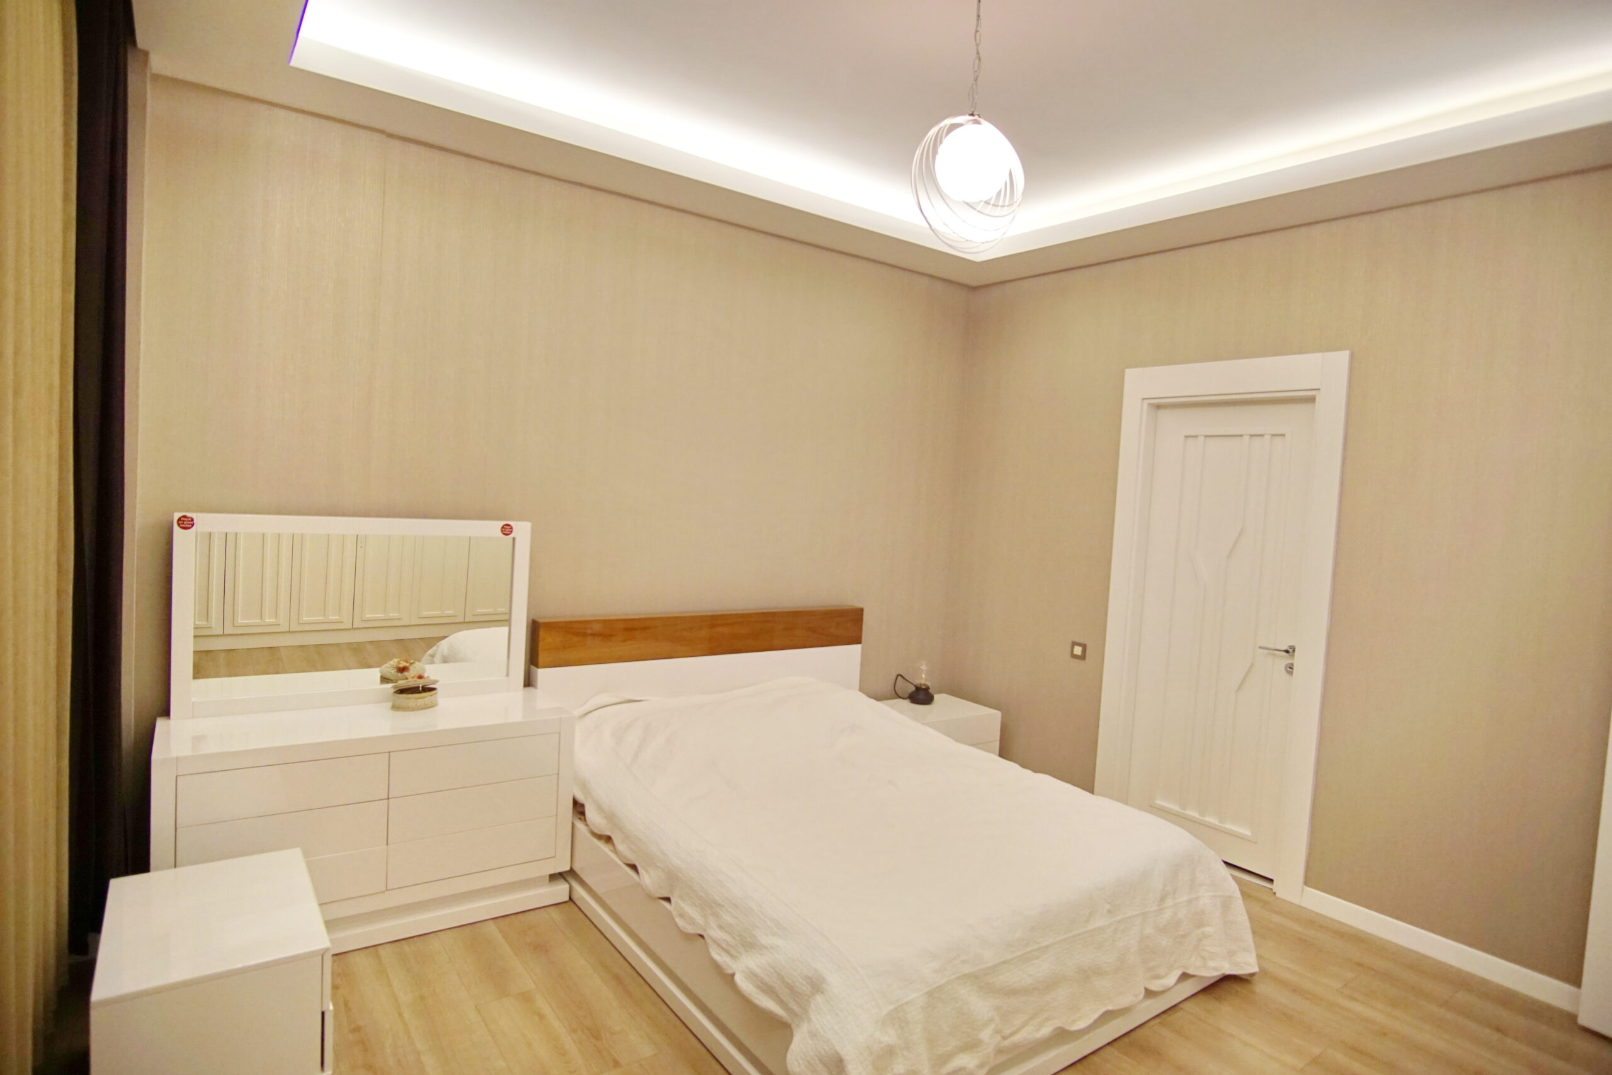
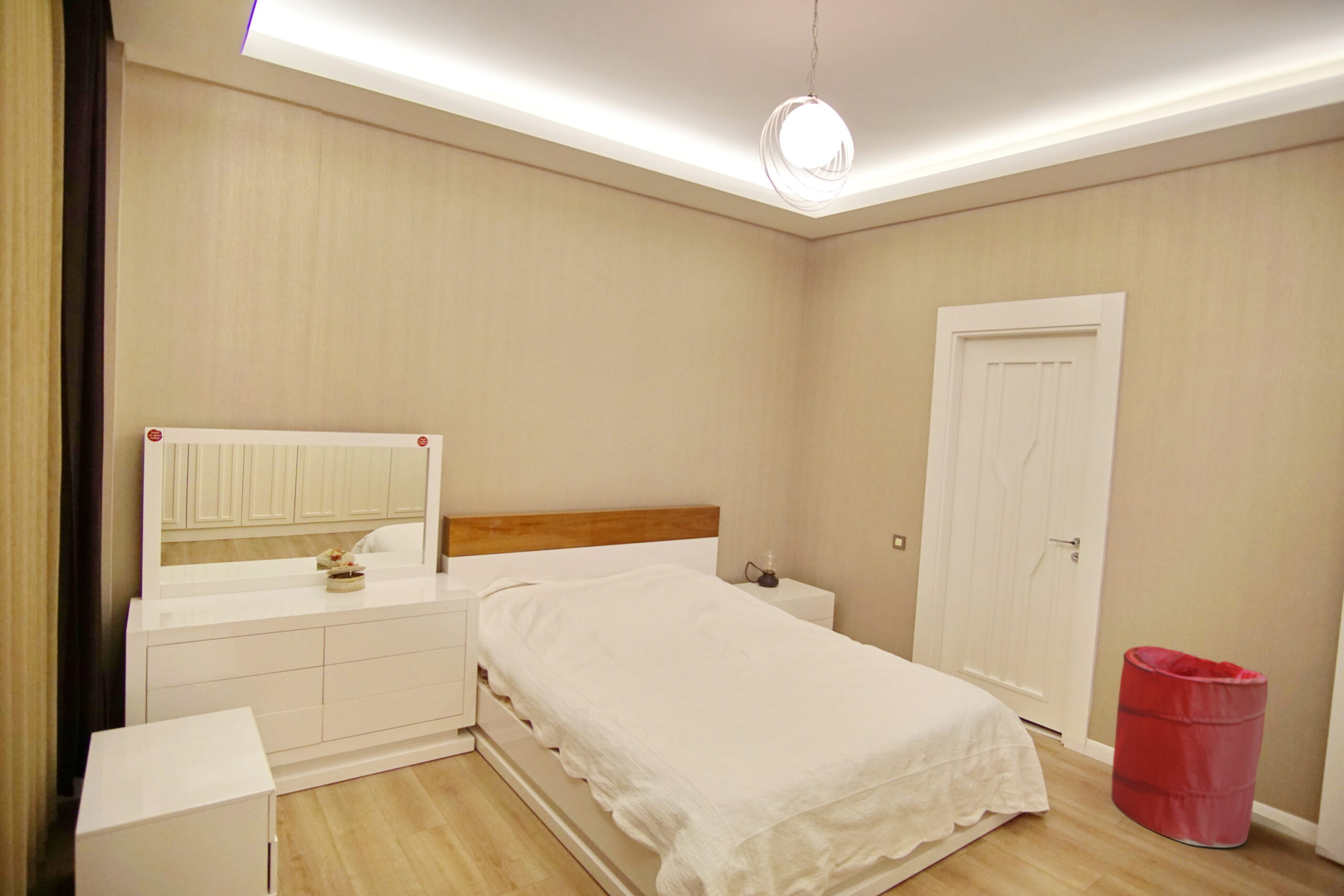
+ laundry hamper [1111,645,1268,848]
